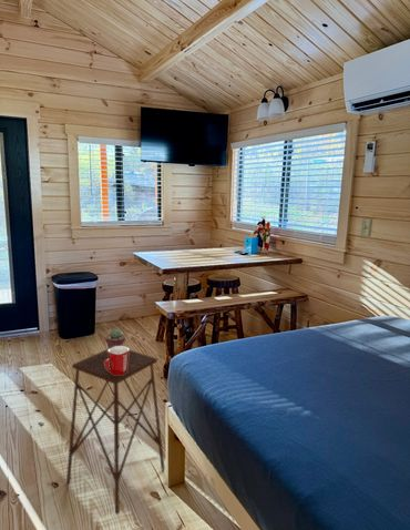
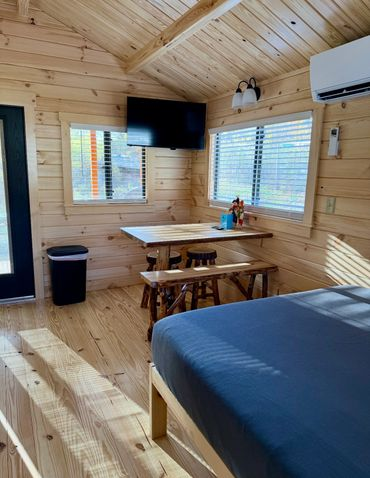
- side table [65,348,166,516]
- mug [104,345,130,375]
- potted succulent [104,328,126,349]
